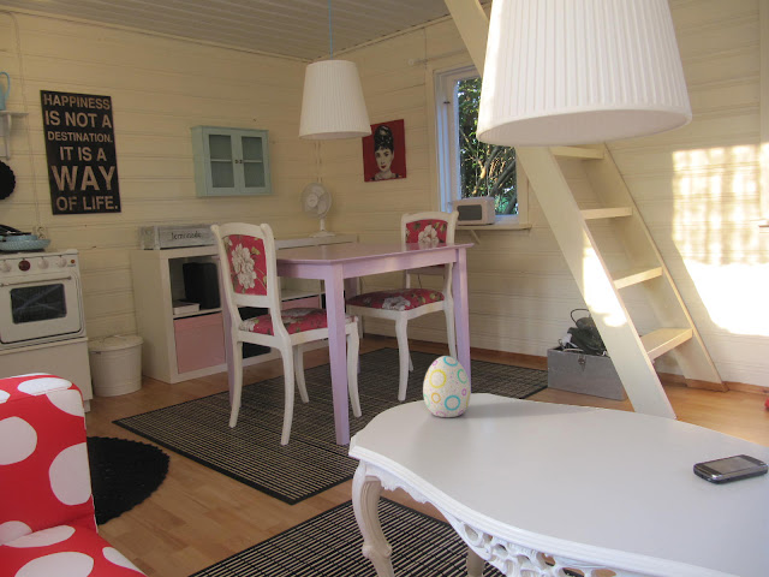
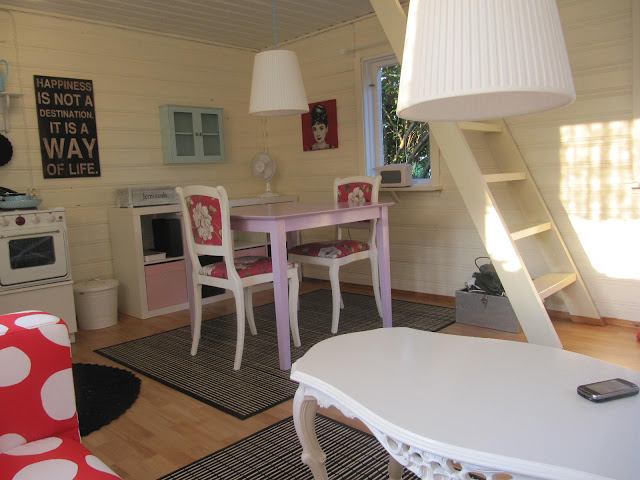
- decorative egg [422,355,472,418]
